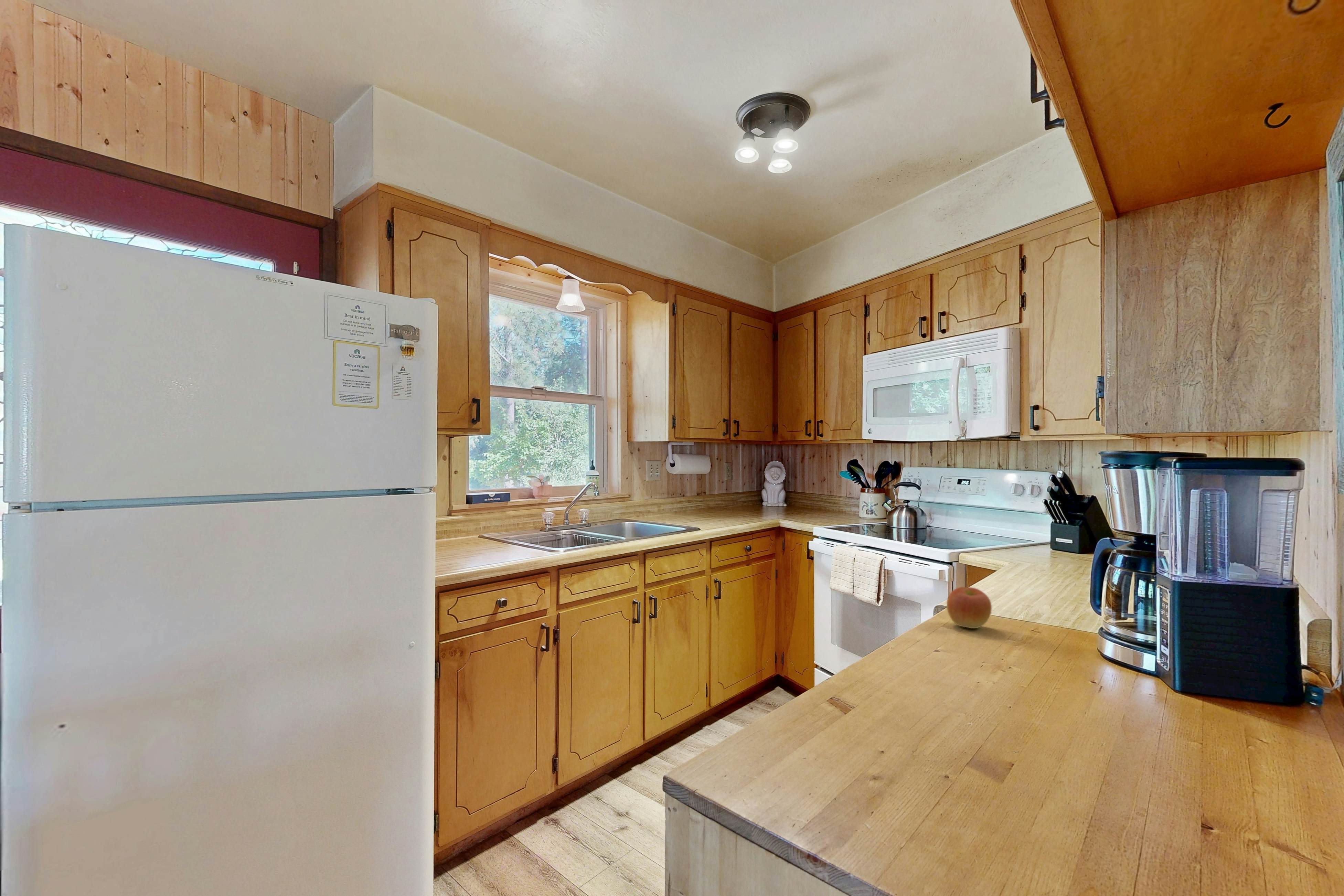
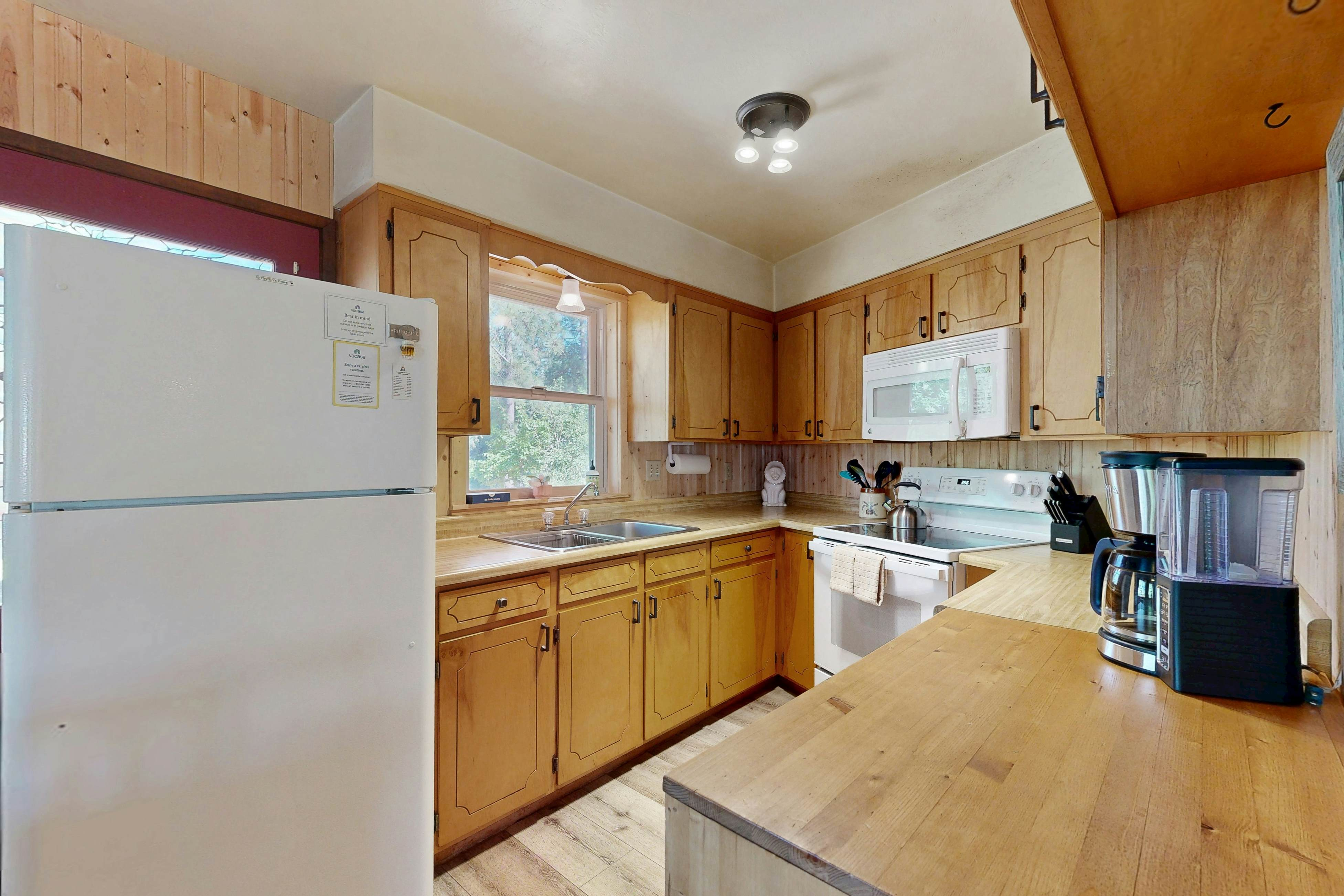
- apple [946,587,992,629]
